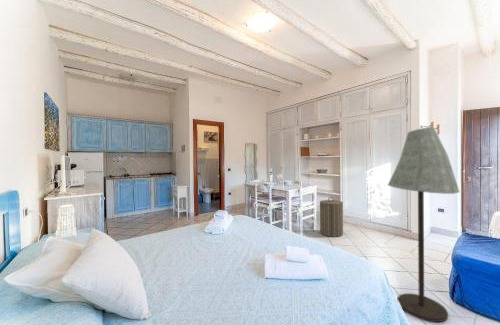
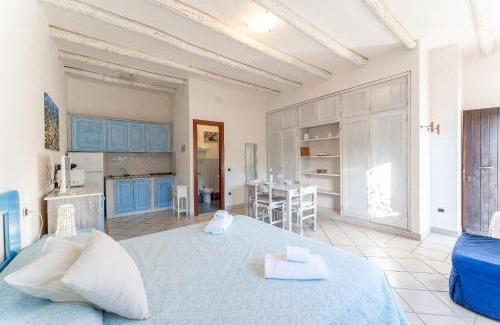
- floor lamp [387,126,460,323]
- laundry hamper [319,196,344,238]
